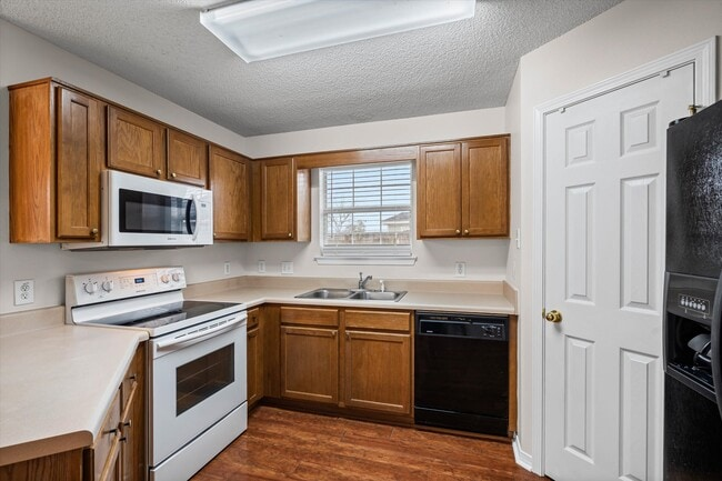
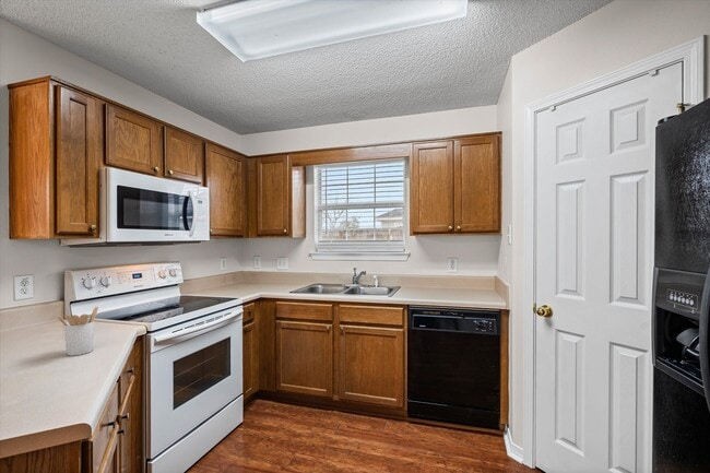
+ utensil holder [56,306,99,357]
